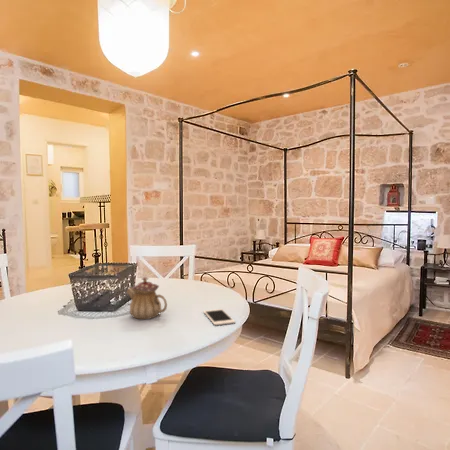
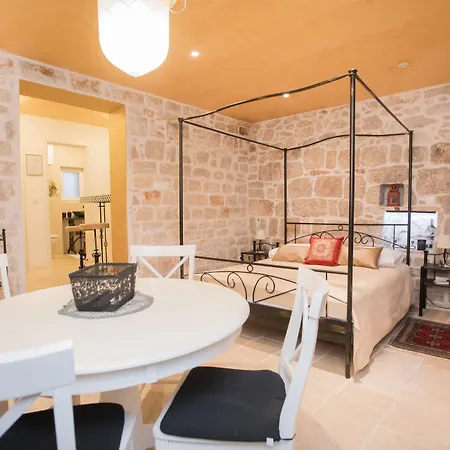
- cell phone [203,308,236,326]
- teapot [126,276,168,320]
